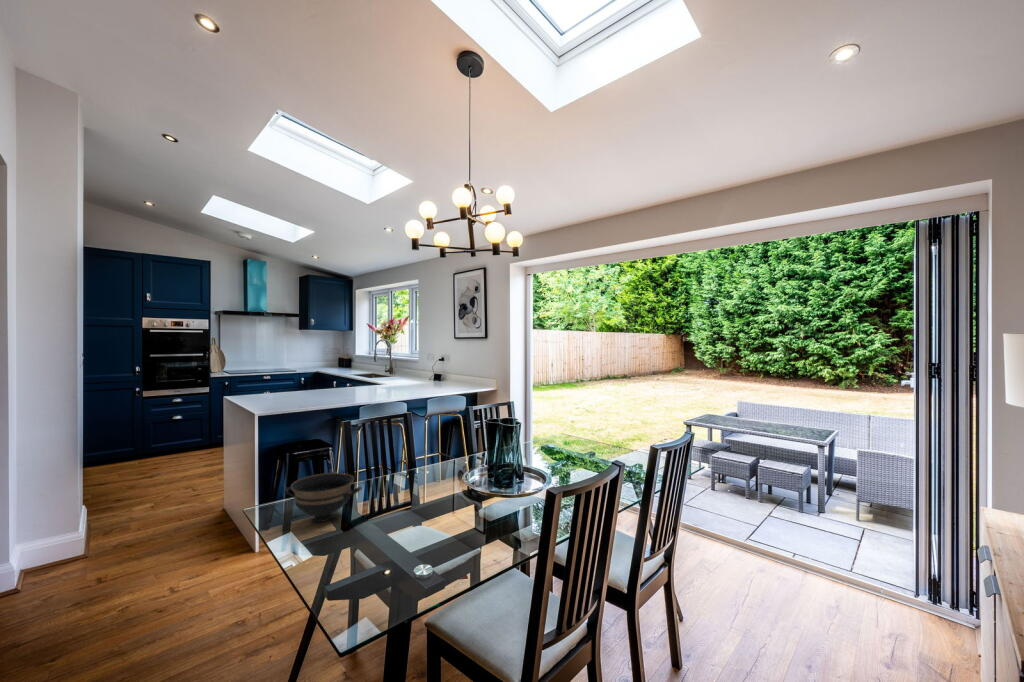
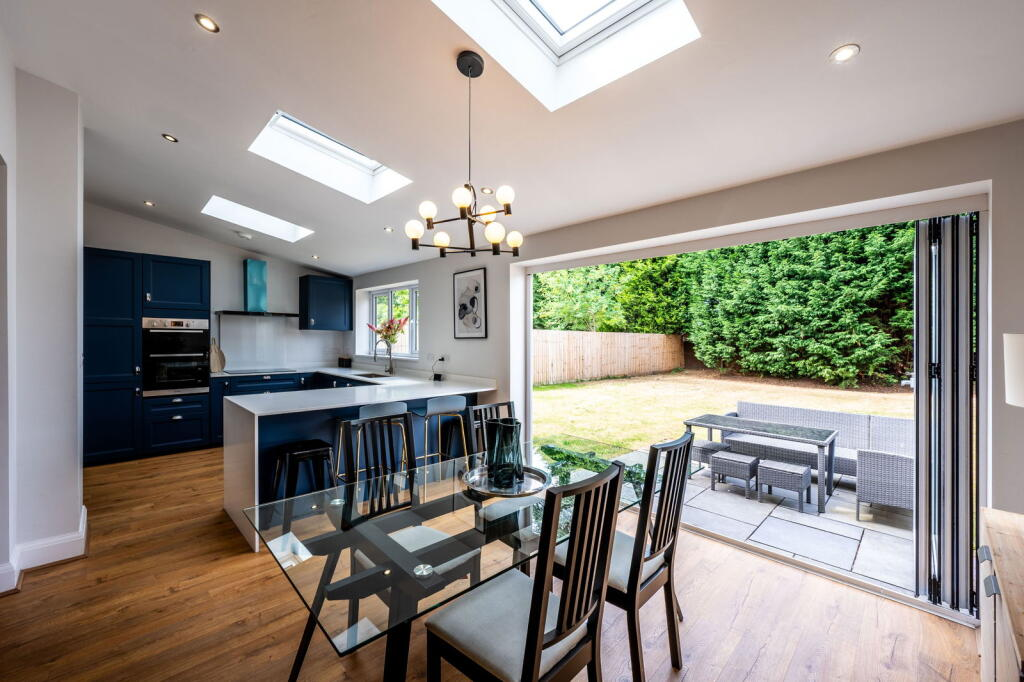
- bowl [283,472,363,523]
